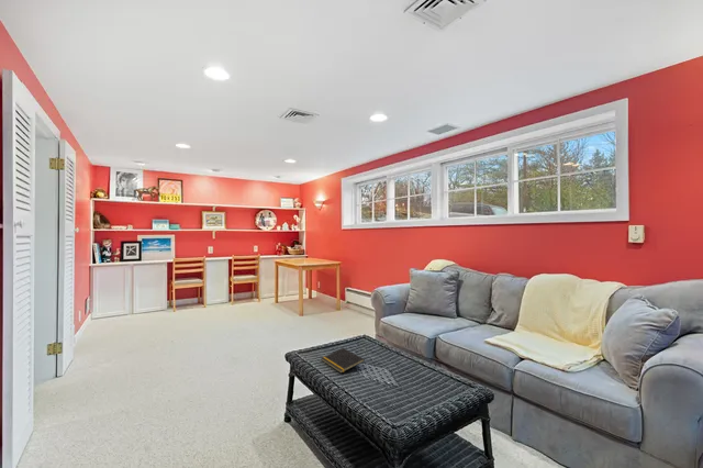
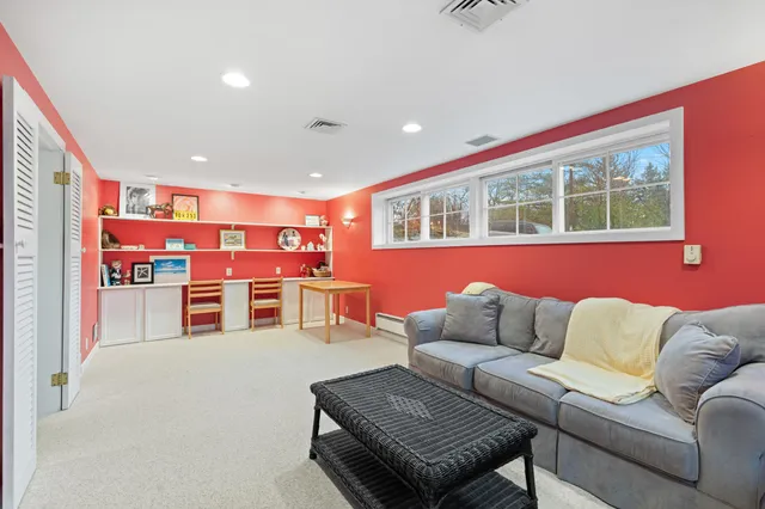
- notepad [321,347,366,375]
